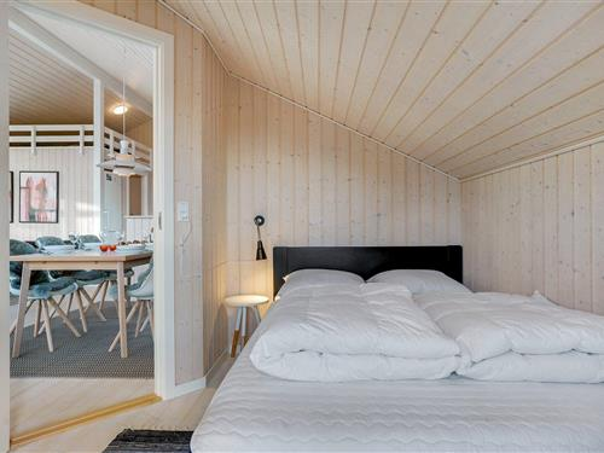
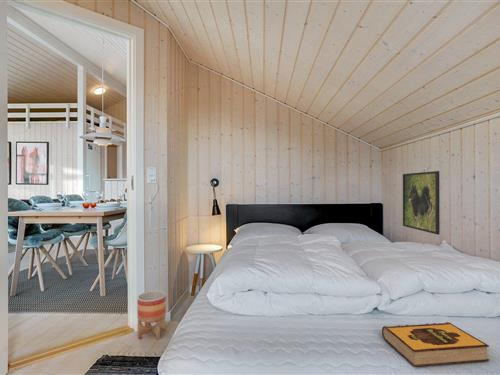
+ hardback book [381,321,490,368]
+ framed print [402,170,441,235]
+ planter [136,290,167,340]
